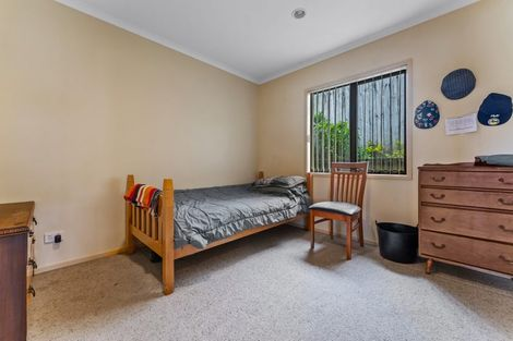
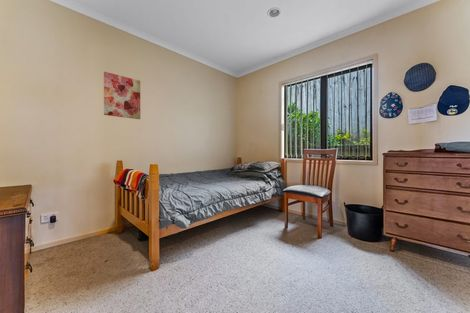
+ wall art [103,71,141,120]
